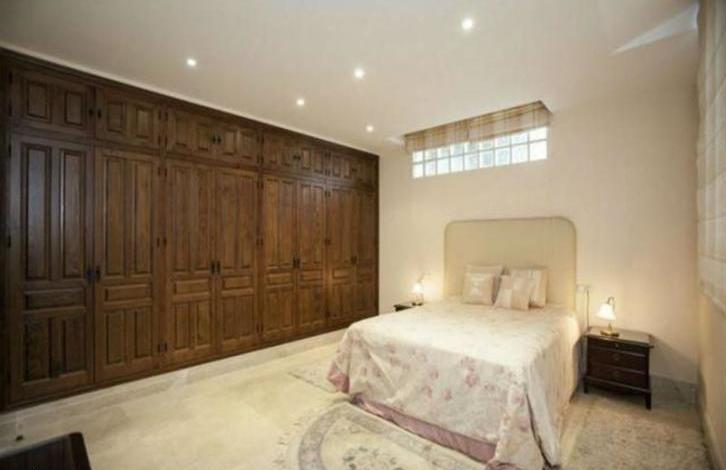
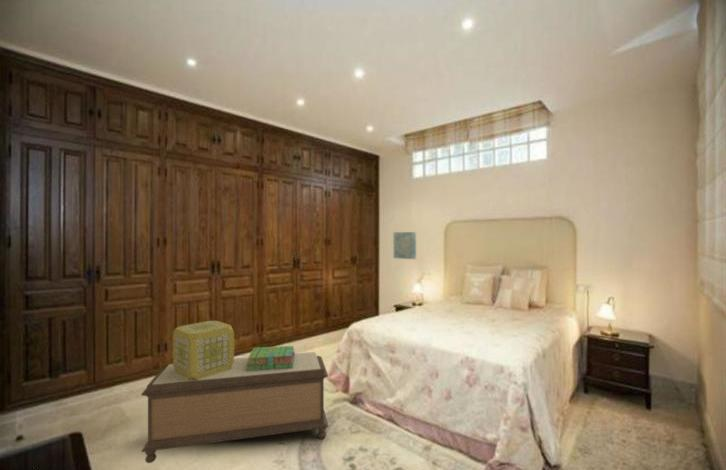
+ bench [140,351,329,464]
+ decorative box [172,320,235,380]
+ stack of books [246,345,296,371]
+ wall art [393,231,417,260]
